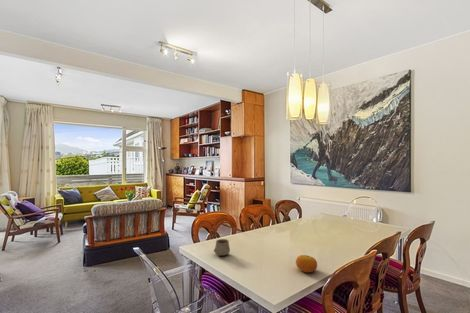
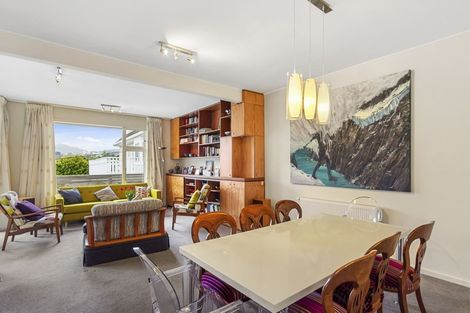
- fruit [295,254,318,273]
- cup [213,238,231,257]
